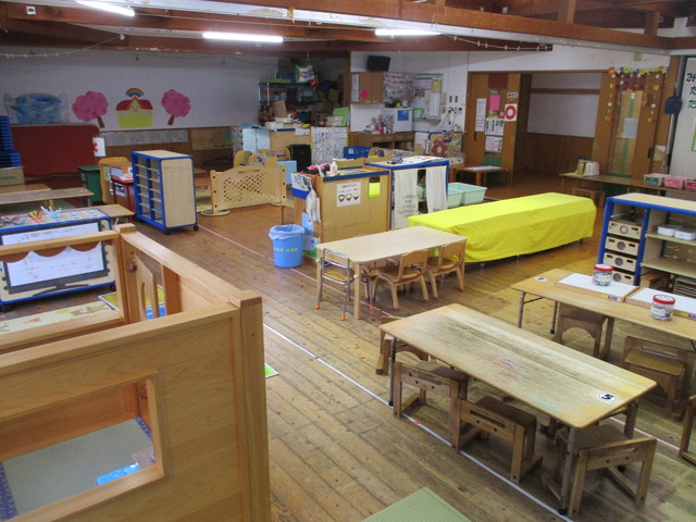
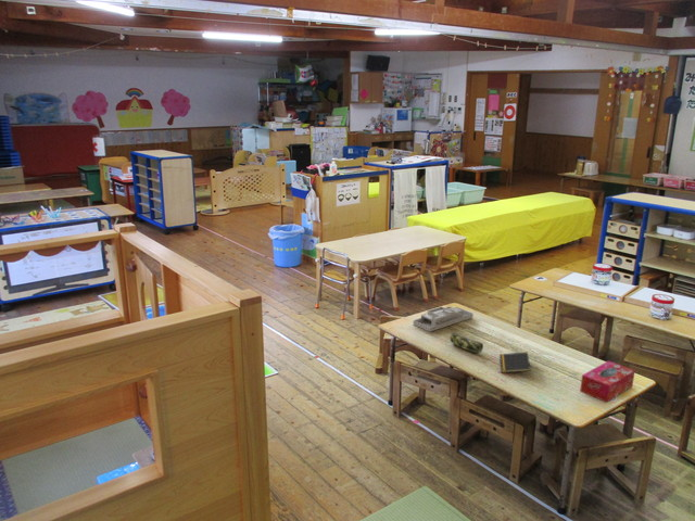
+ pencil case [450,331,484,354]
+ desk organizer [413,305,475,333]
+ tissue box [579,360,636,404]
+ notepad [498,352,532,373]
